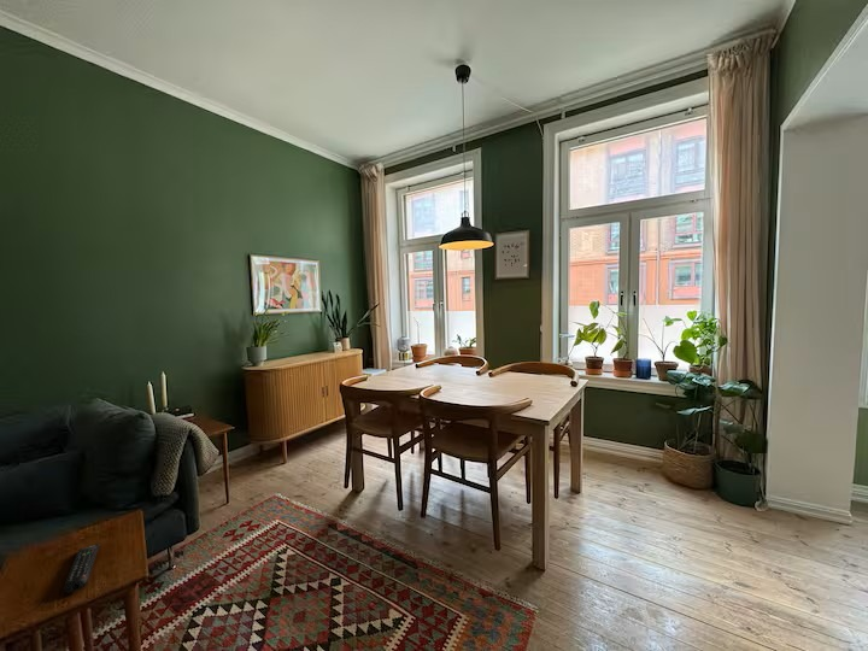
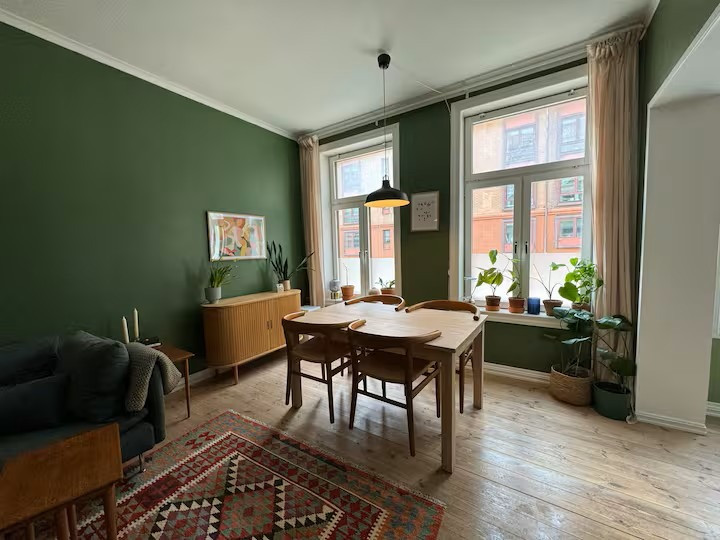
- remote control [63,542,101,594]
